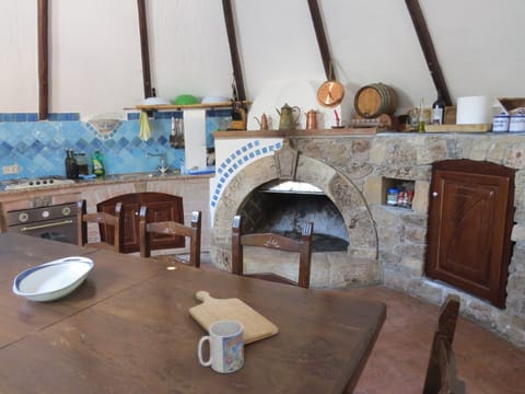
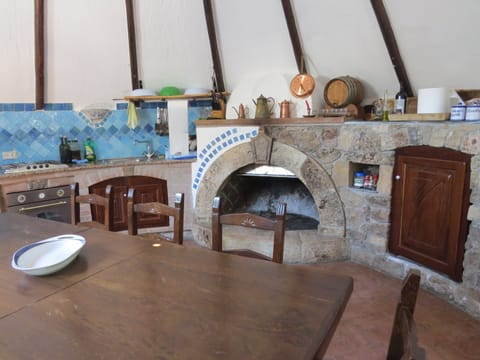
- mug [197,320,245,374]
- chopping board [188,290,280,346]
